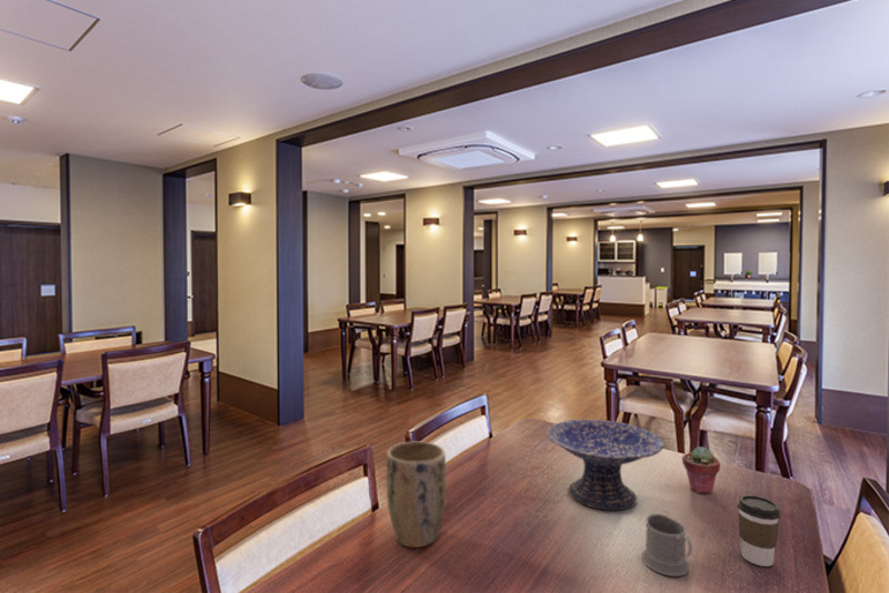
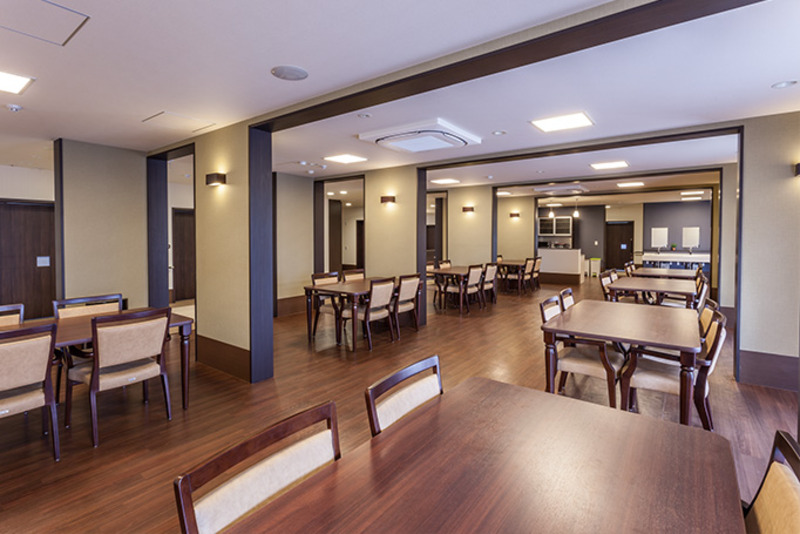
- mug [641,513,693,577]
- coffee cup [737,493,781,567]
- plant pot [386,441,447,549]
- potted succulent [681,445,721,494]
- decorative bowl [545,419,665,512]
